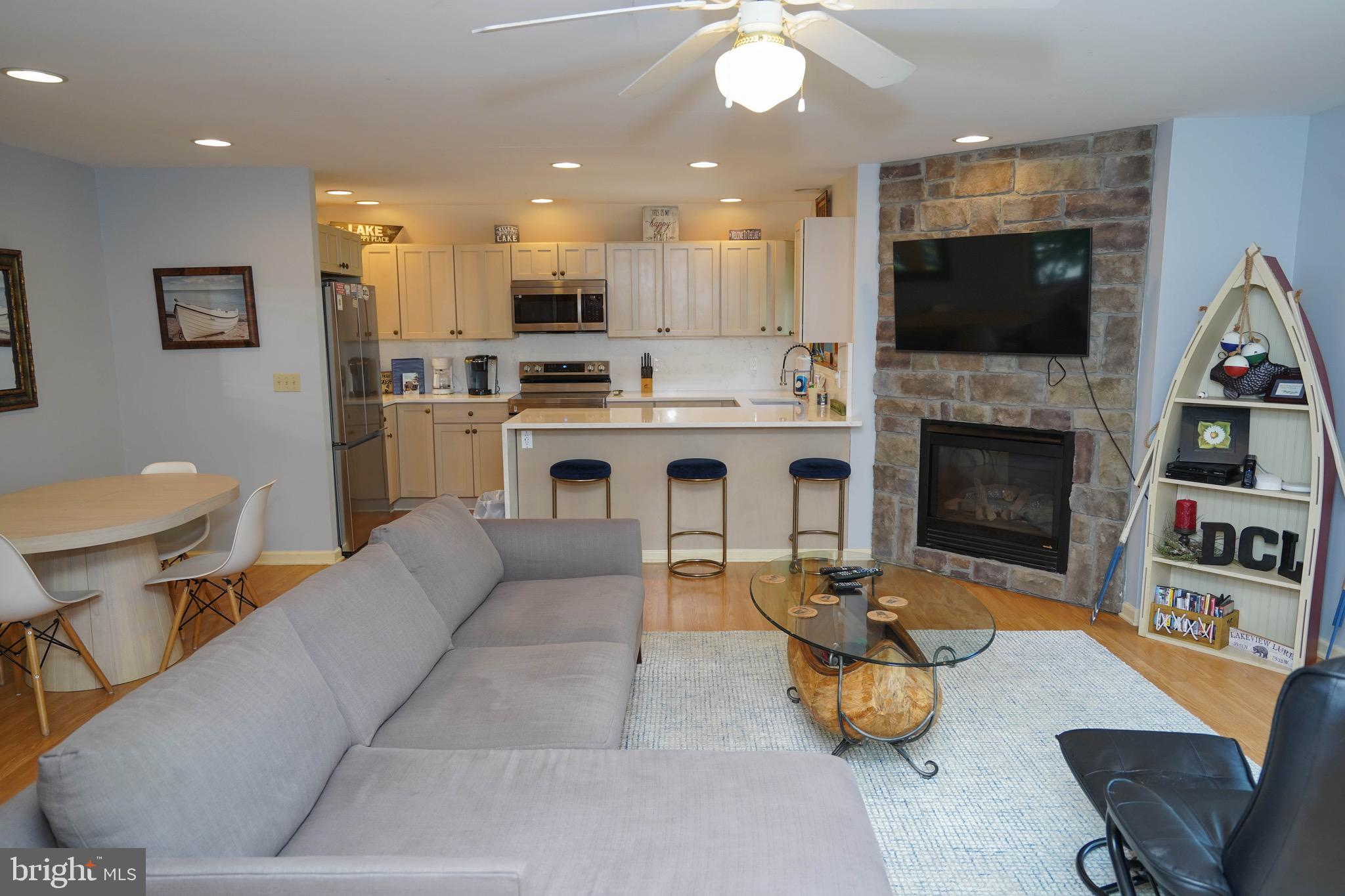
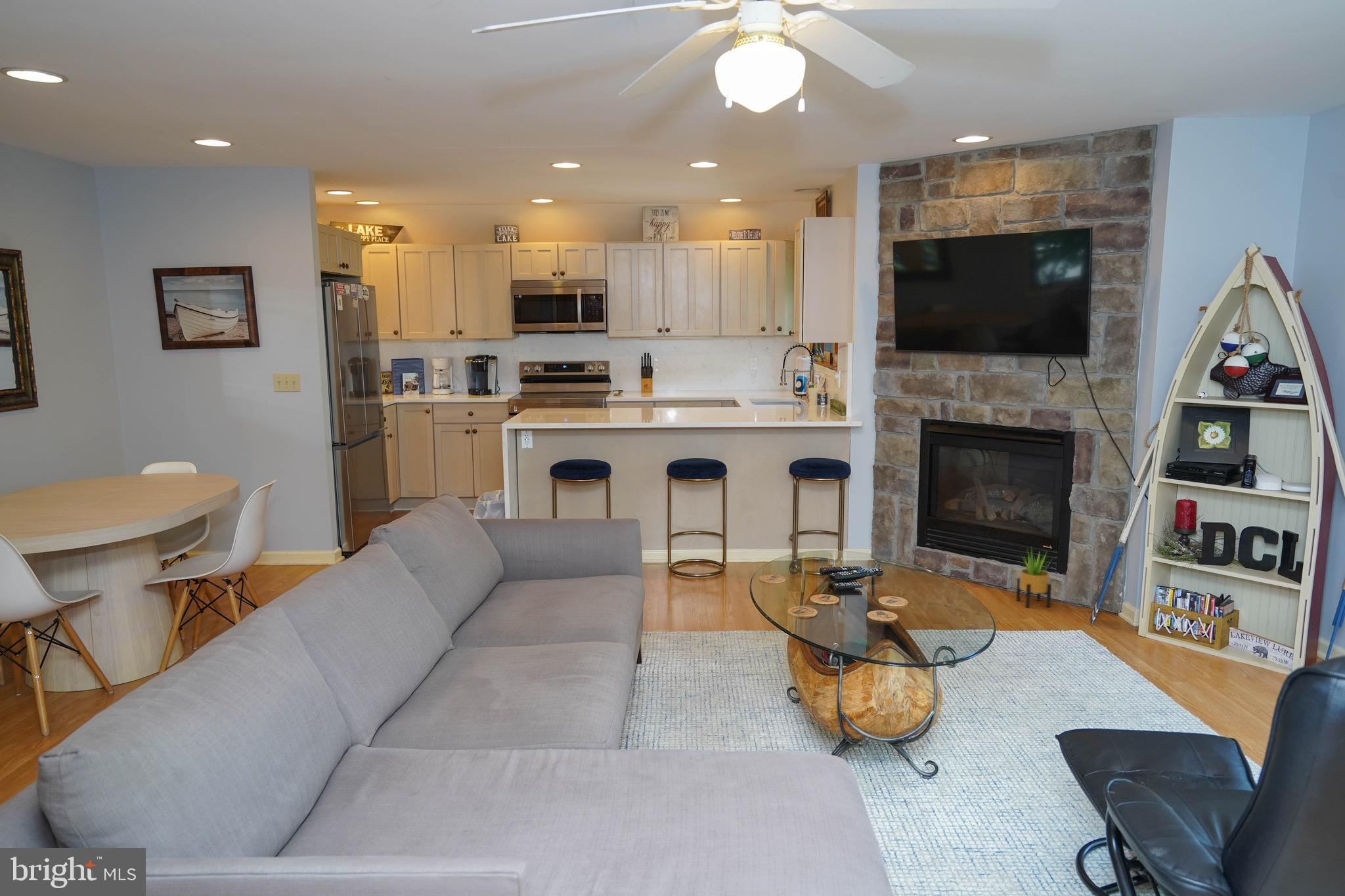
+ potted plant [1016,547,1053,608]
